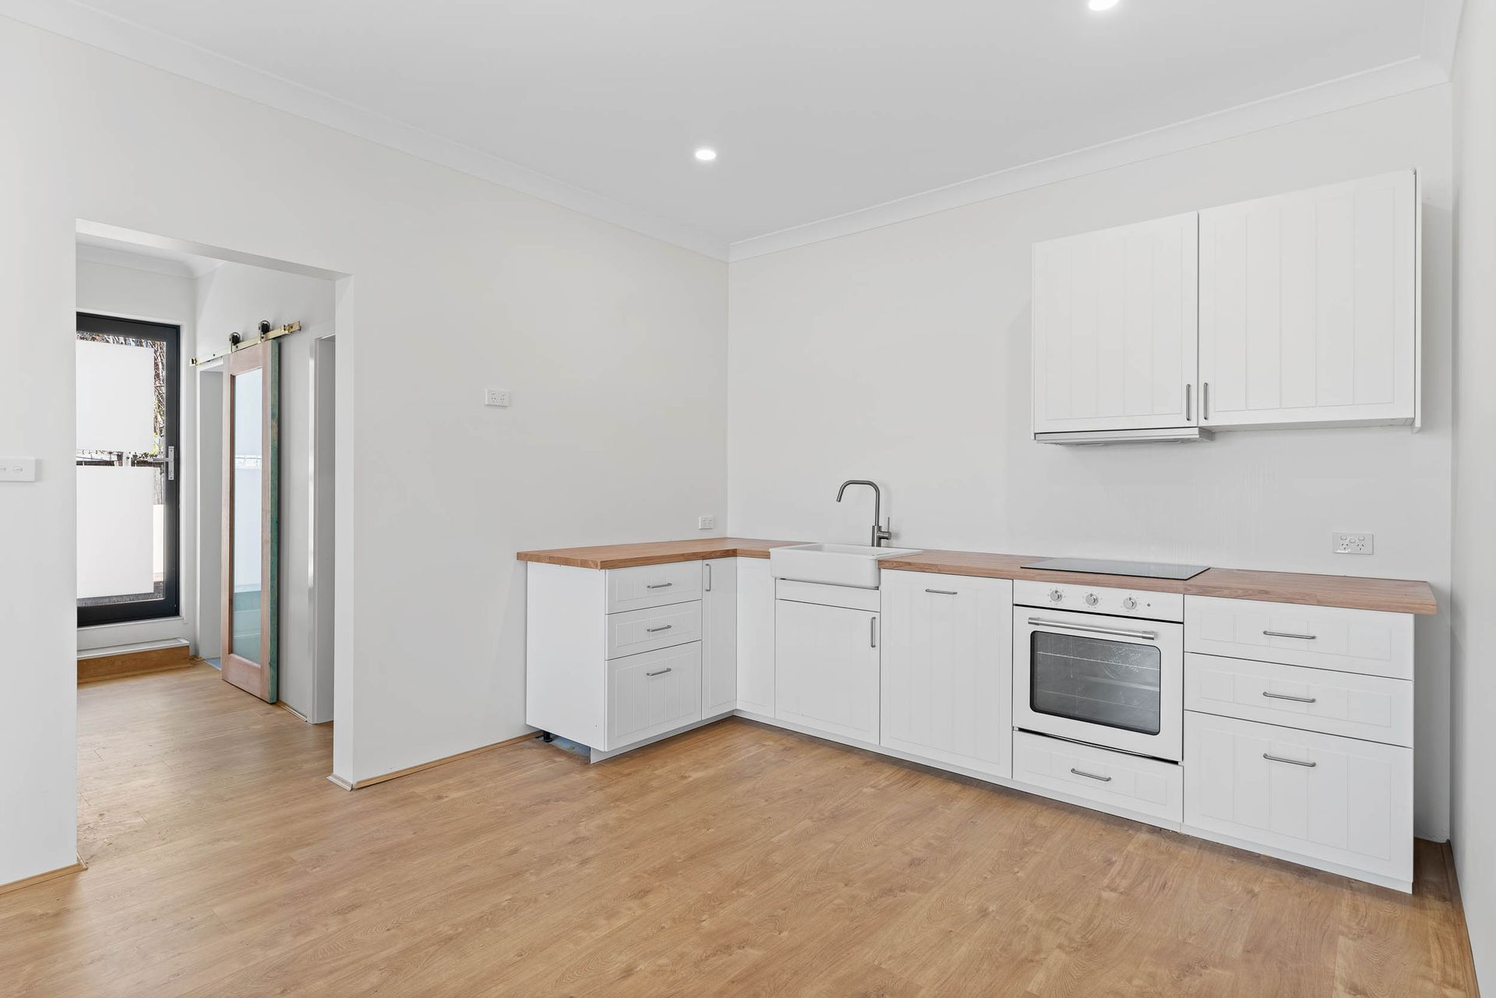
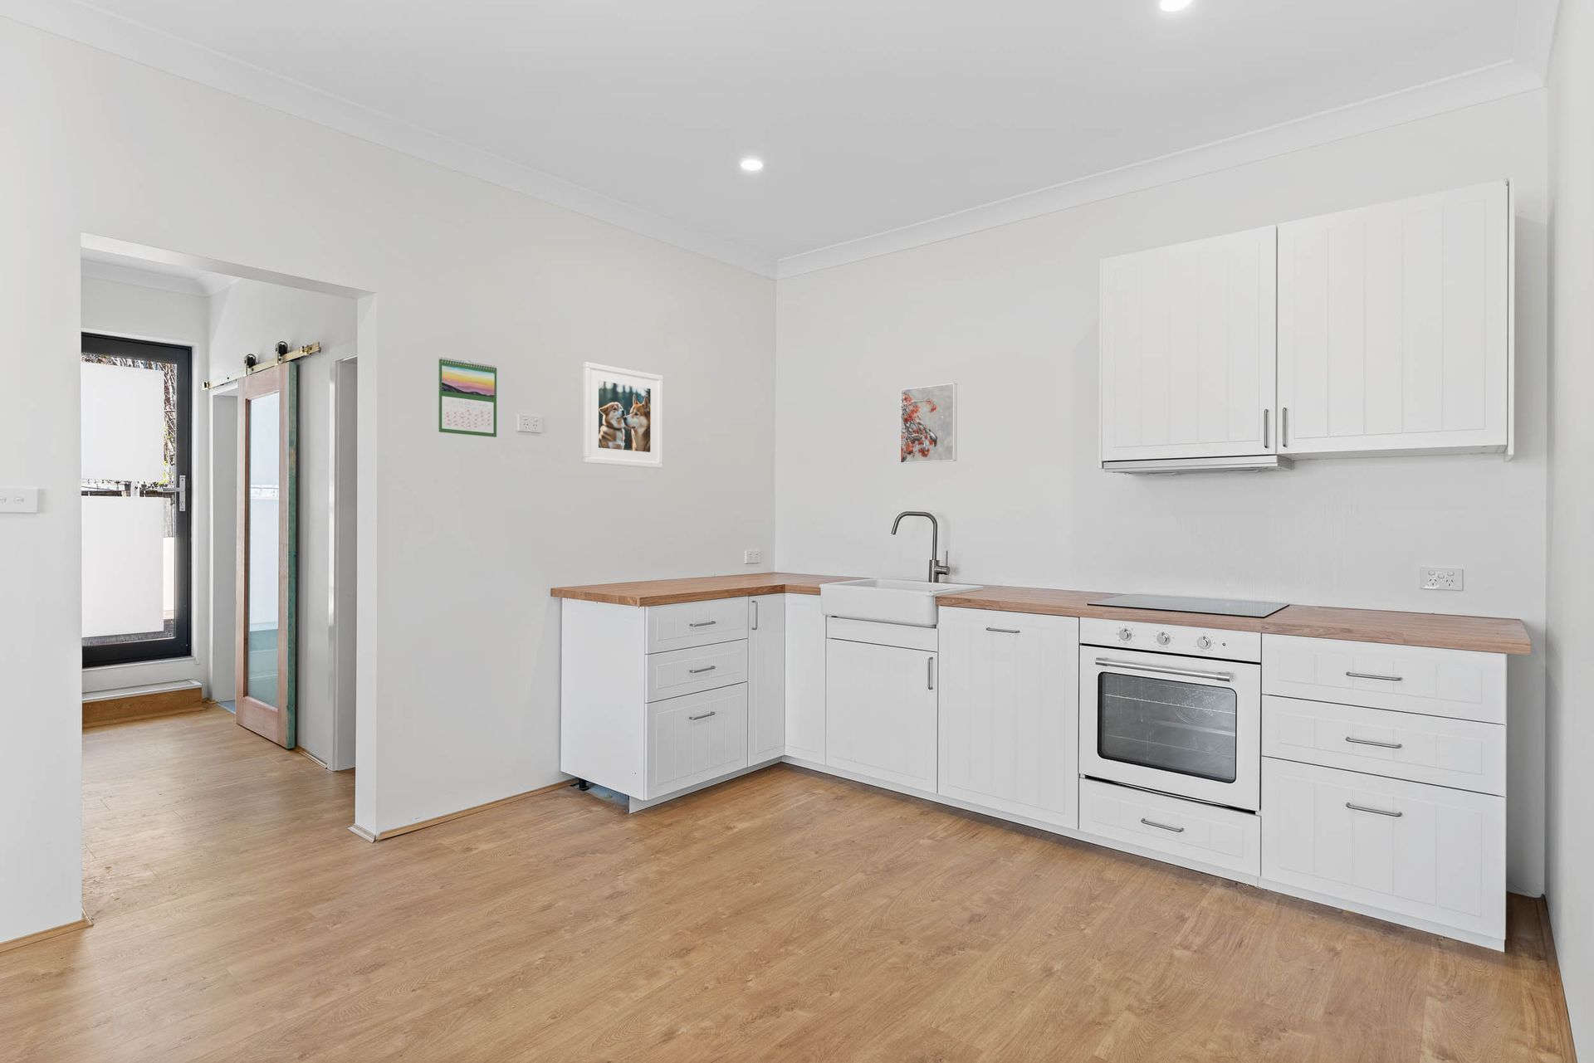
+ calendar [438,356,497,438]
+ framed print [582,361,663,469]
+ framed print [900,382,958,465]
